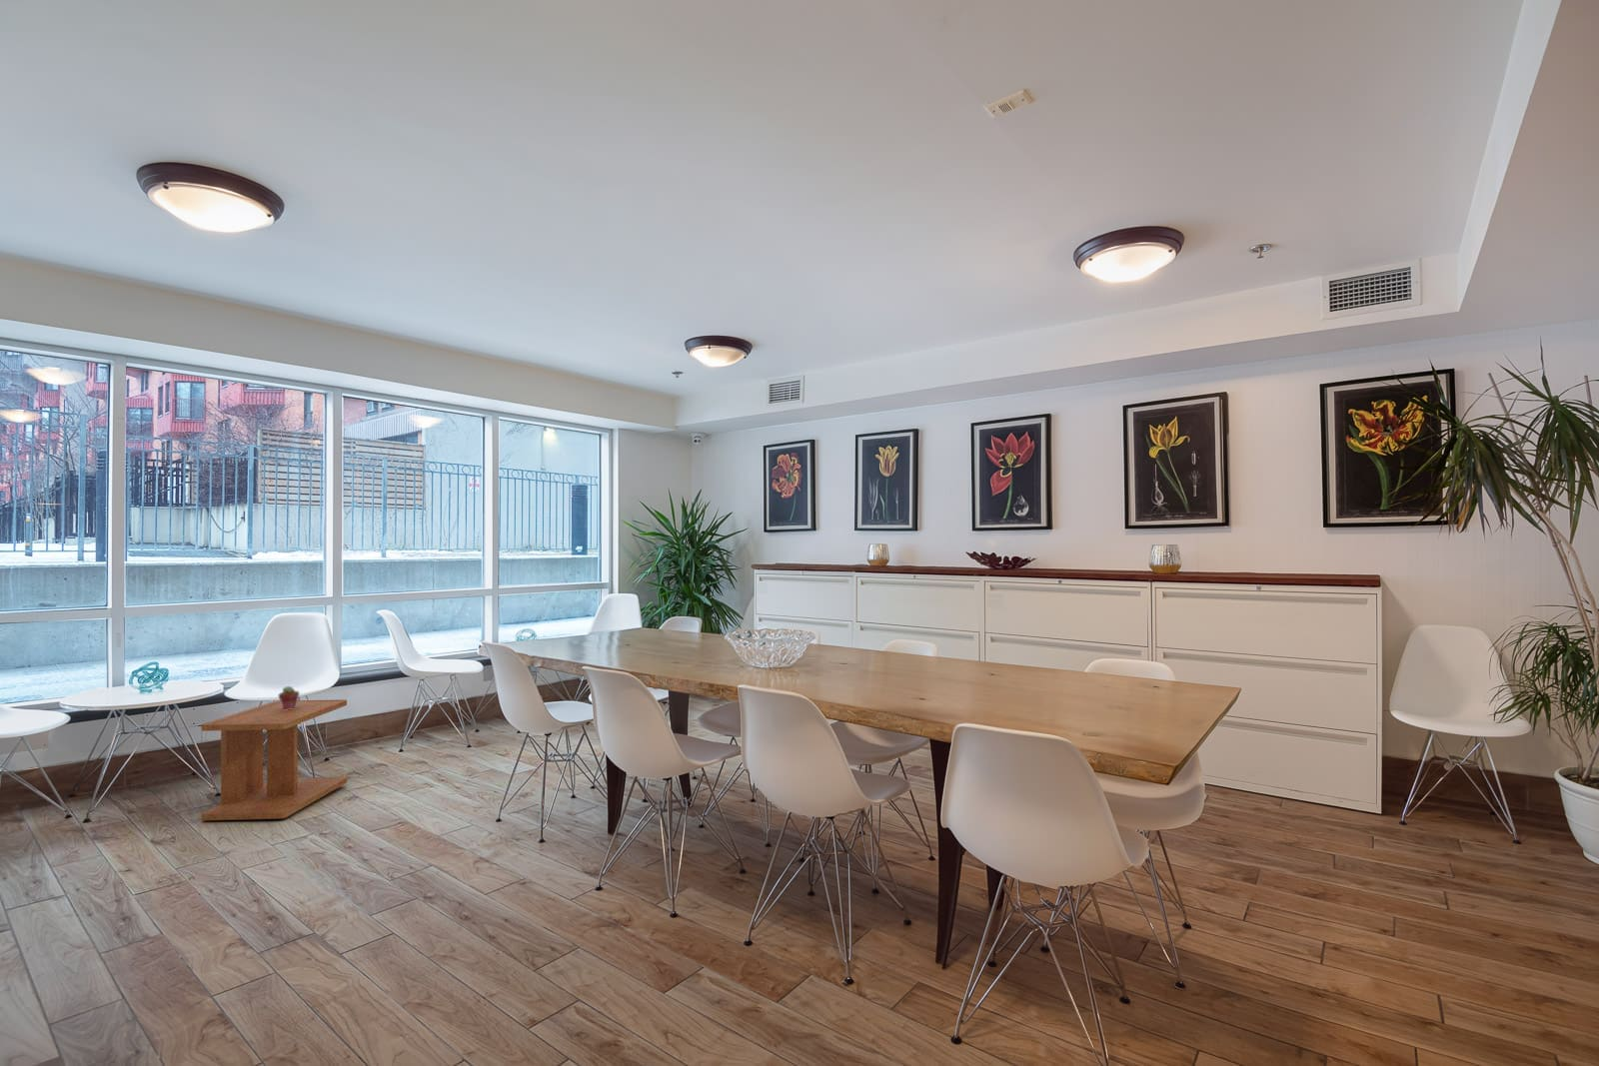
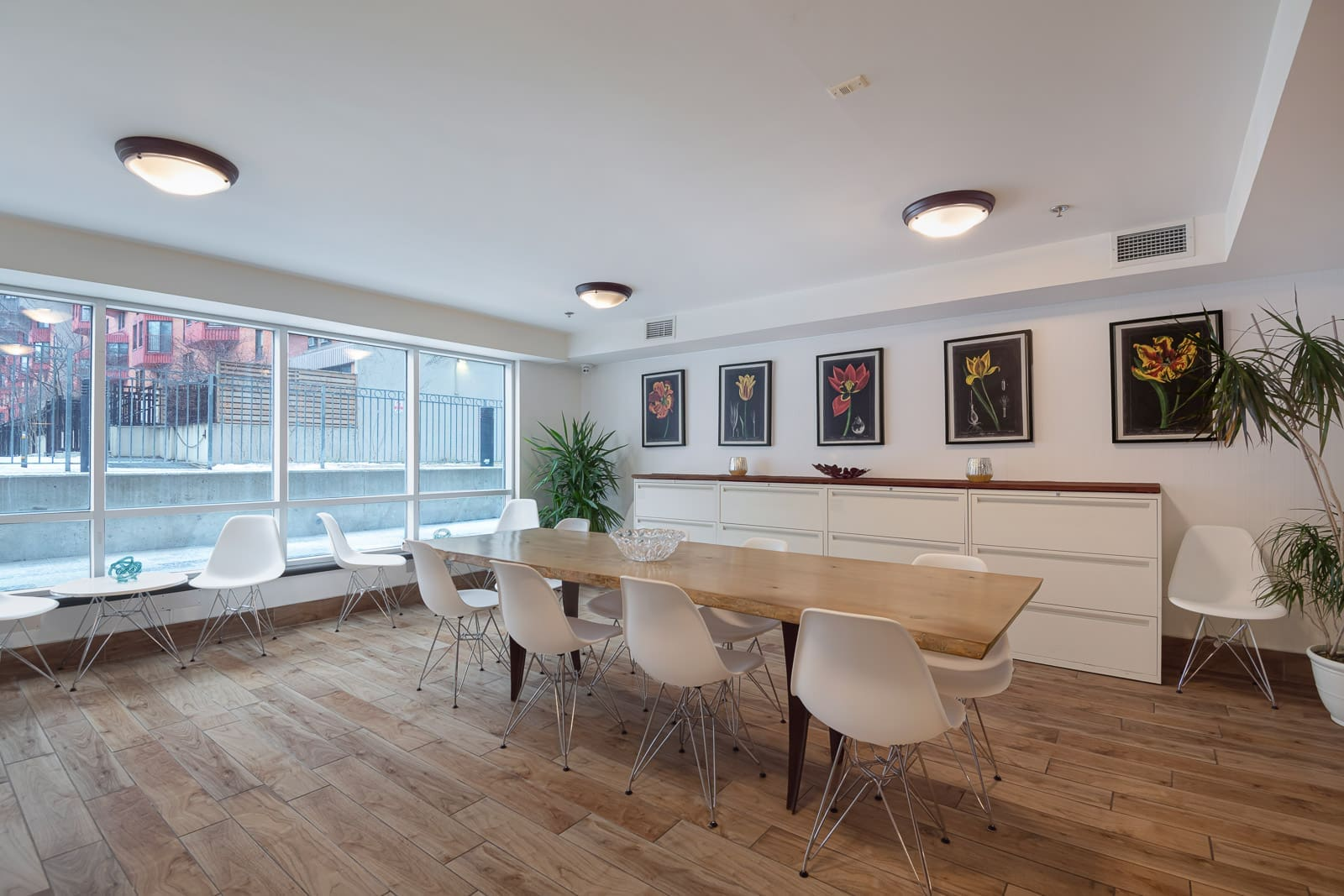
- side table [201,698,347,821]
- potted succulent [277,685,300,710]
